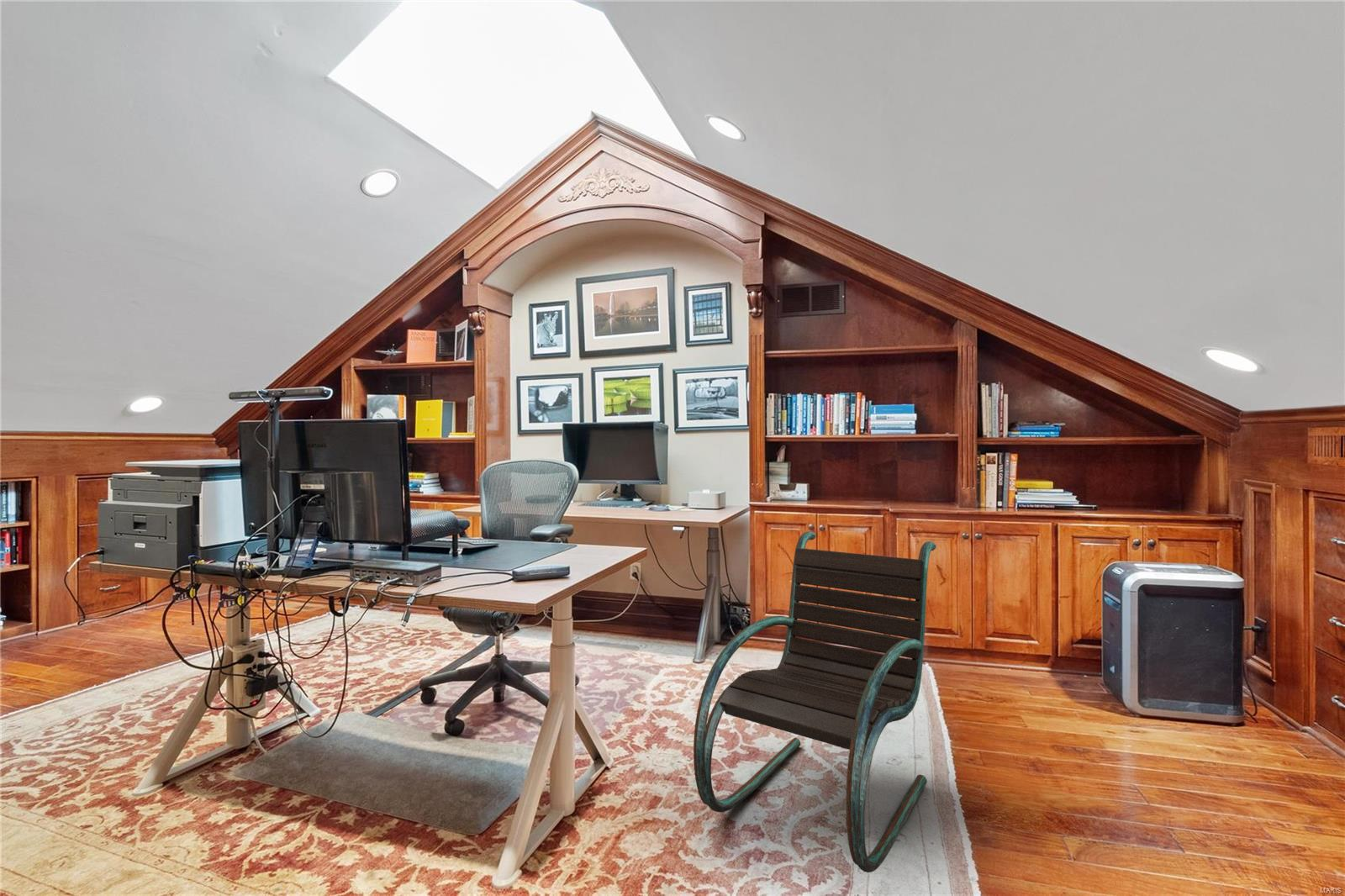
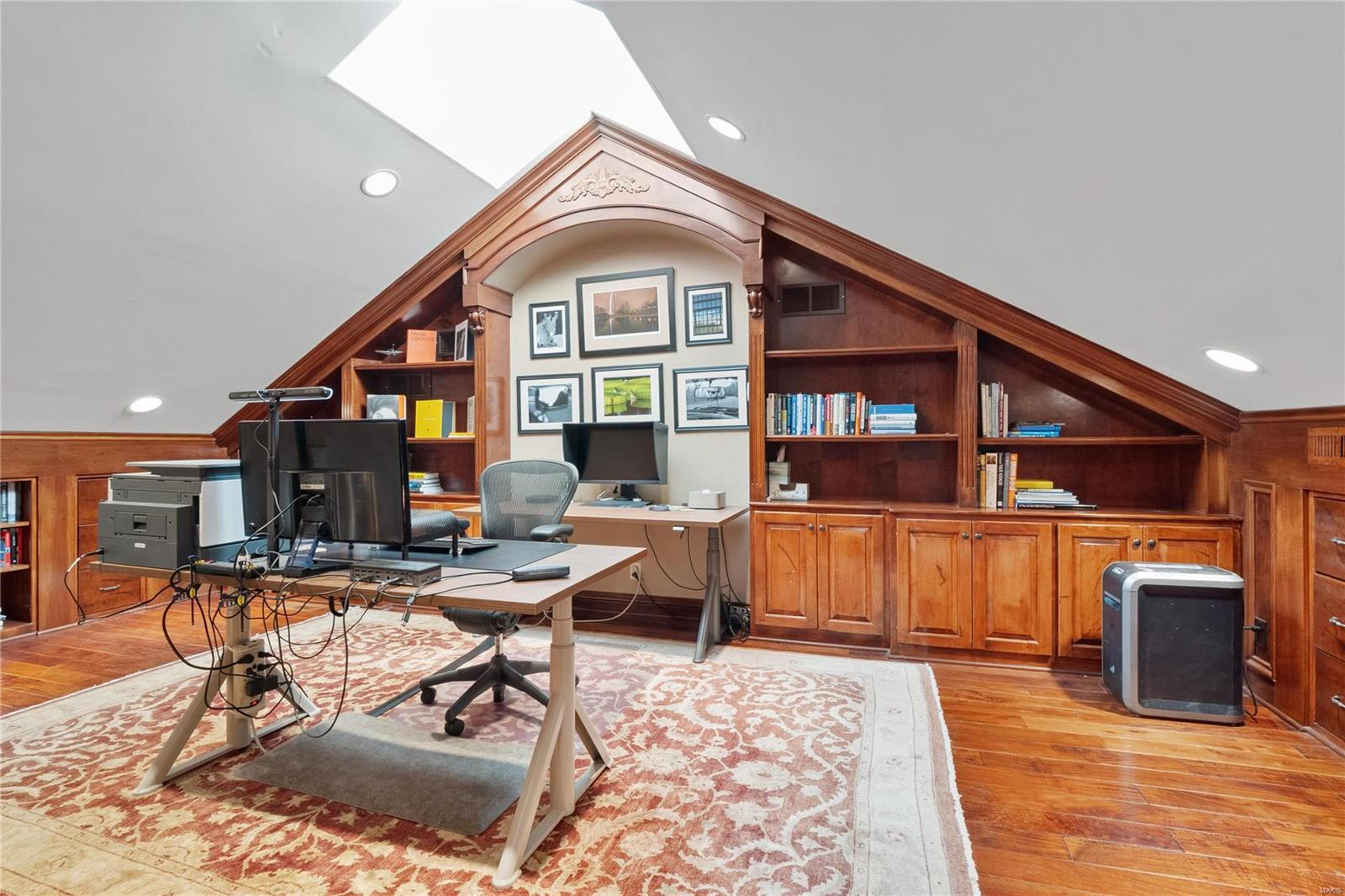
- lounge chair [693,530,937,873]
